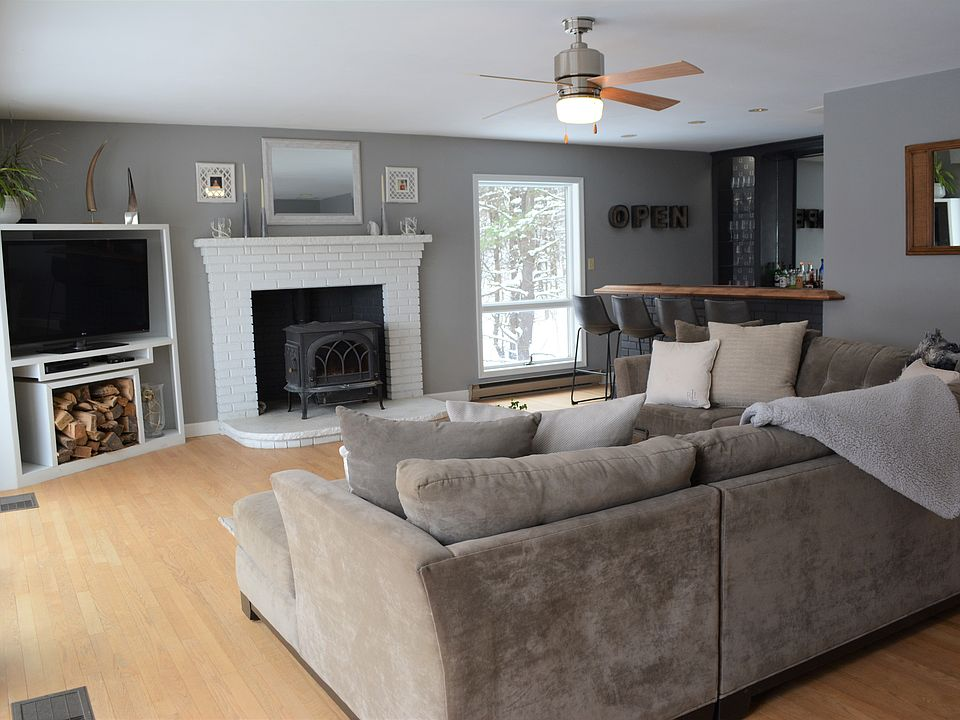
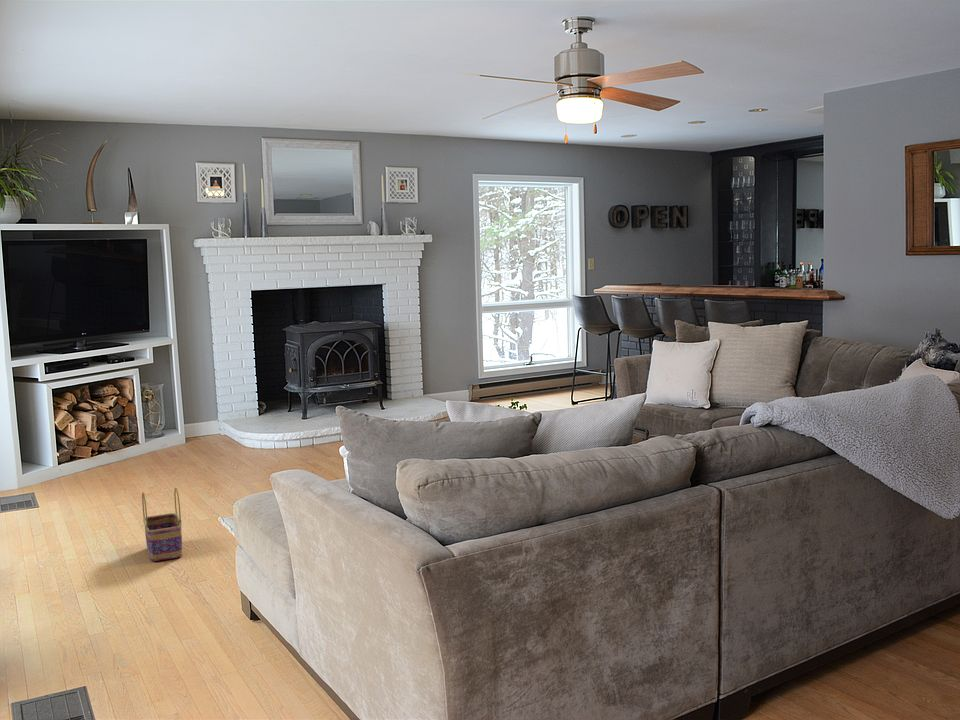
+ basket [141,487,183,562]
